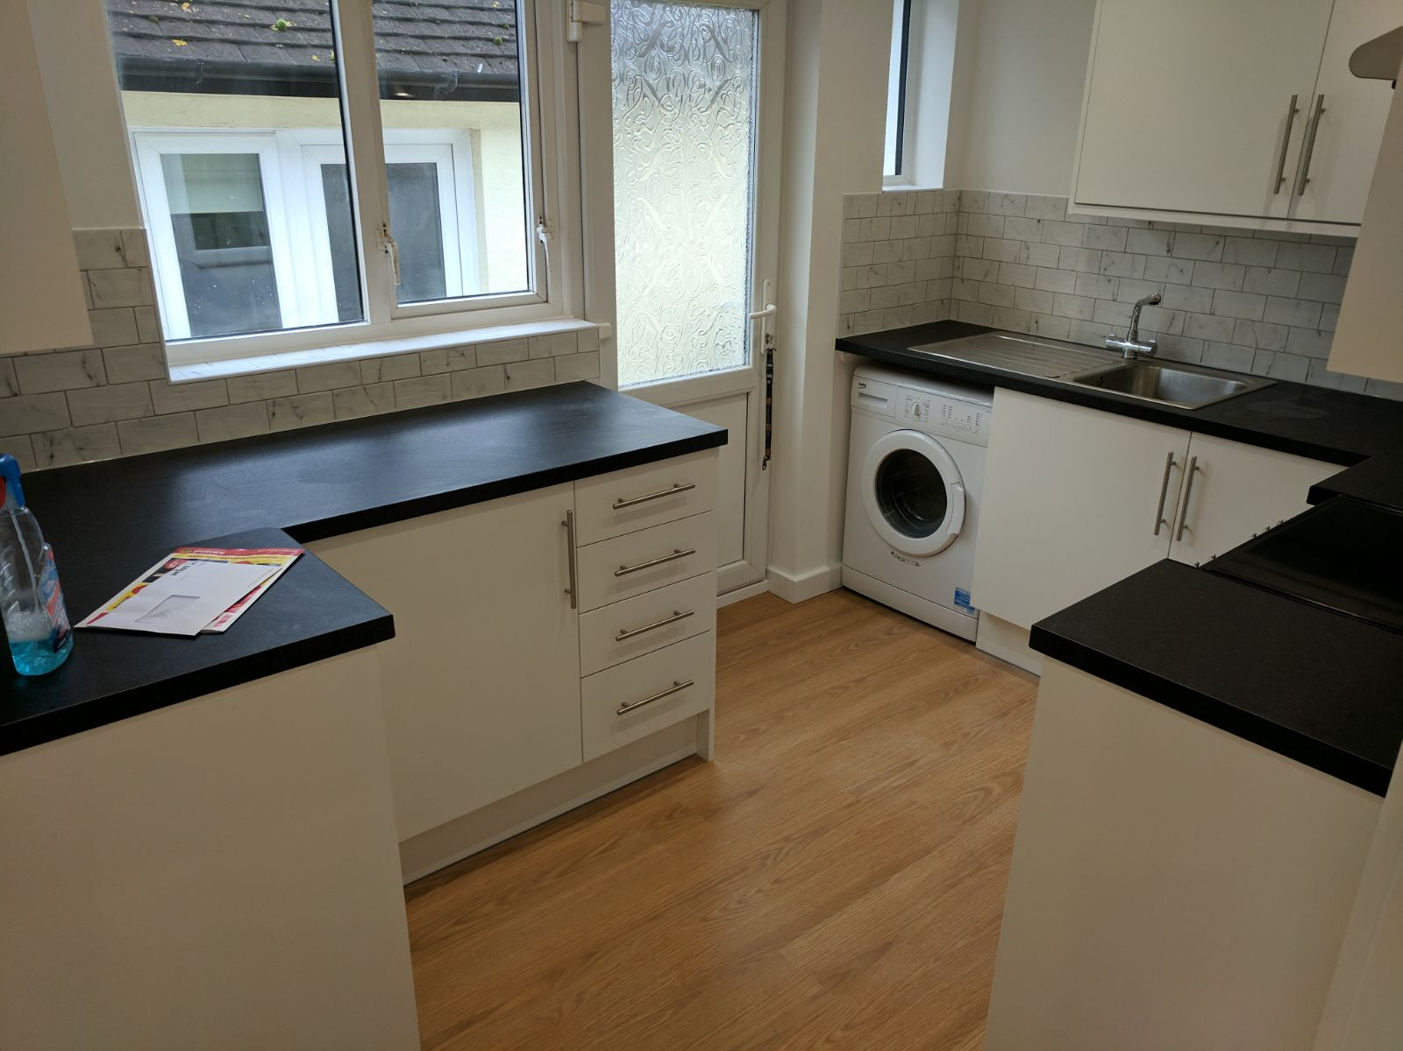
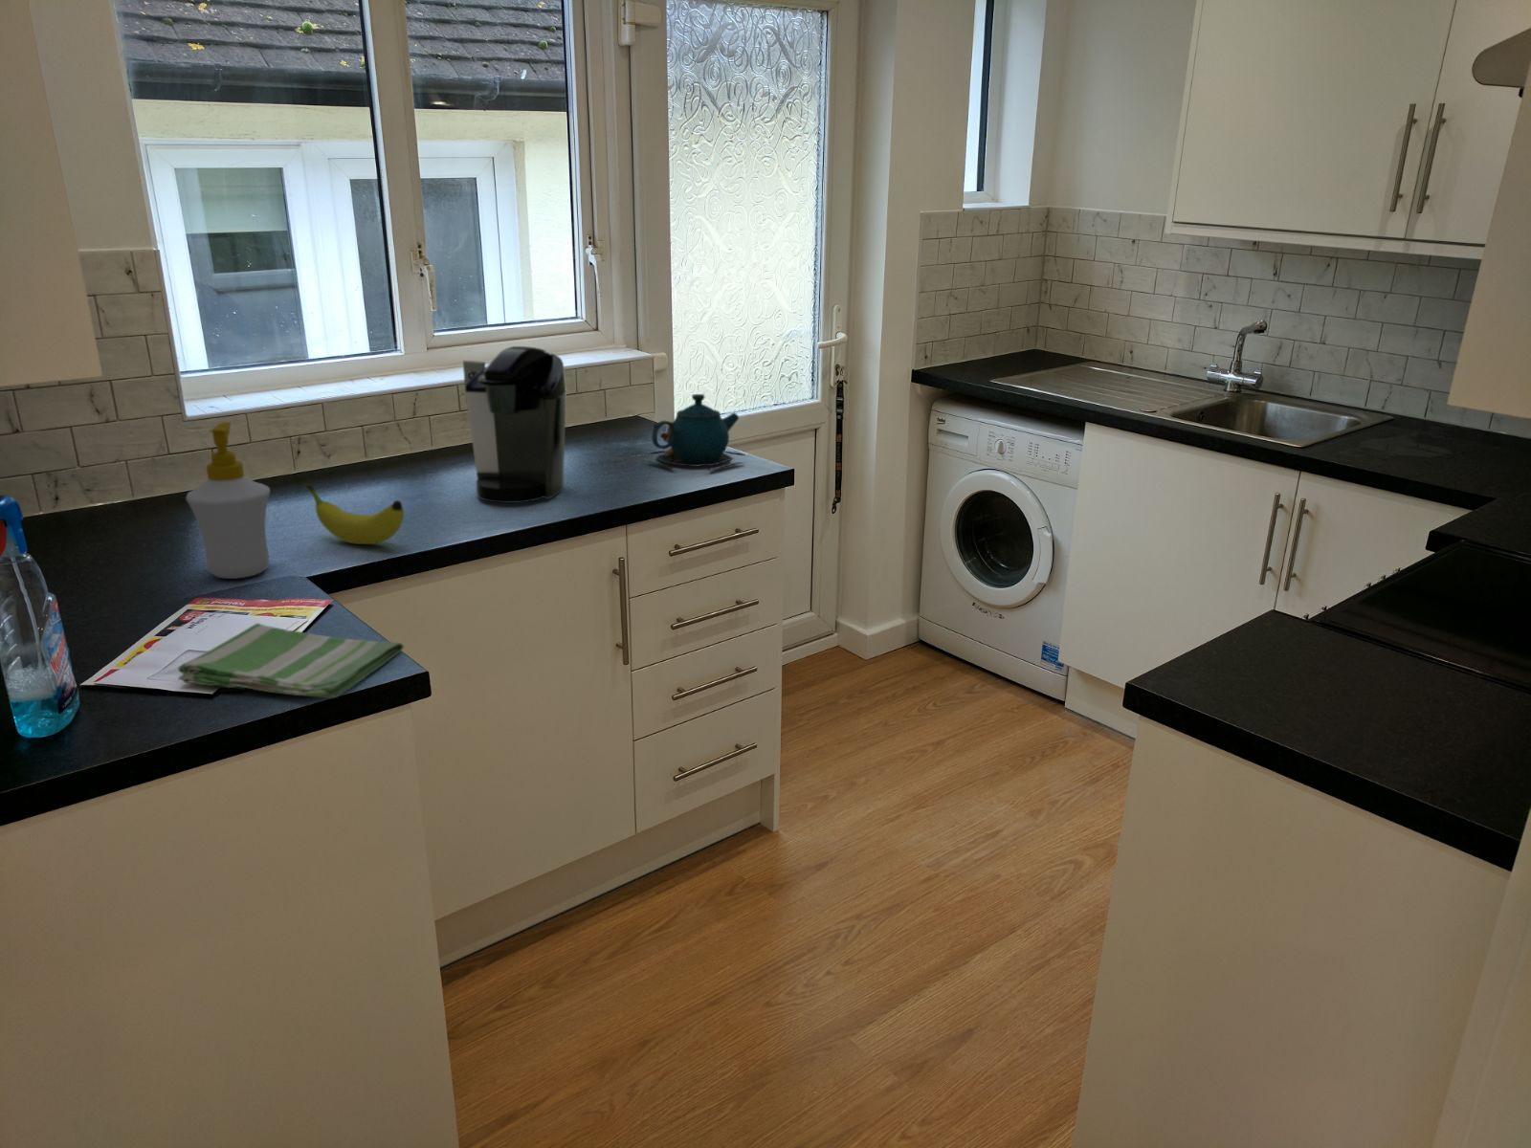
+ teapot [644,393,749,472]
+ soap bottle [184,421,271,580]
+ fruit [305,484,405,545]
+ coffee maker [462,345,568,504]
+ dish towel [177,622,405,699]
